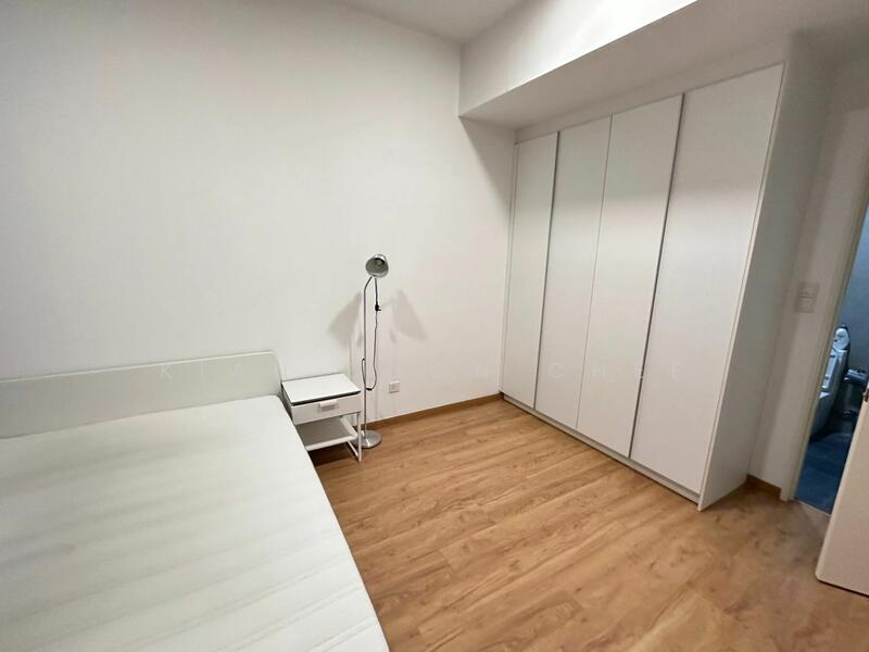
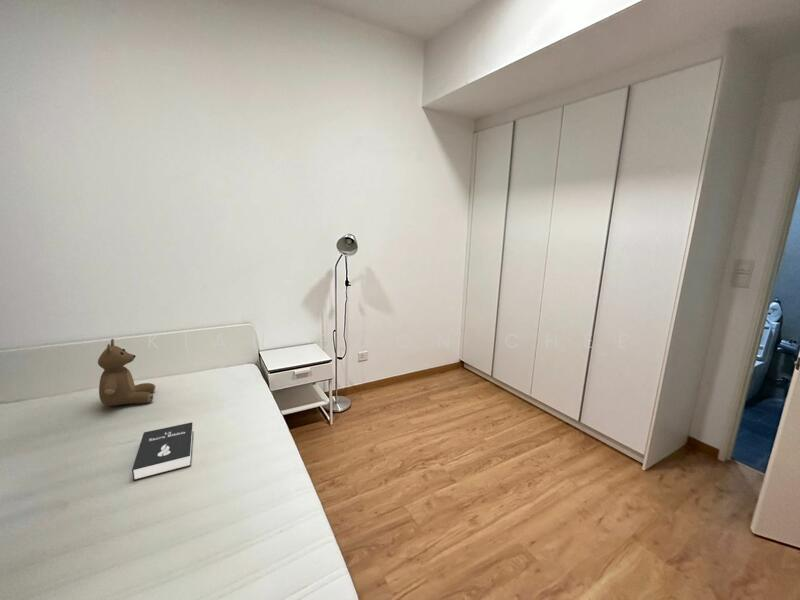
+ booklet [131,421,194,482]
+ teddy bear [97,338,156,407]
